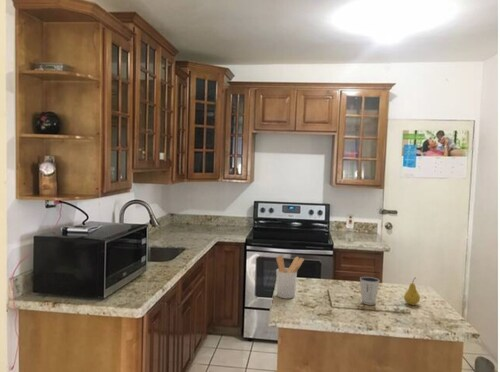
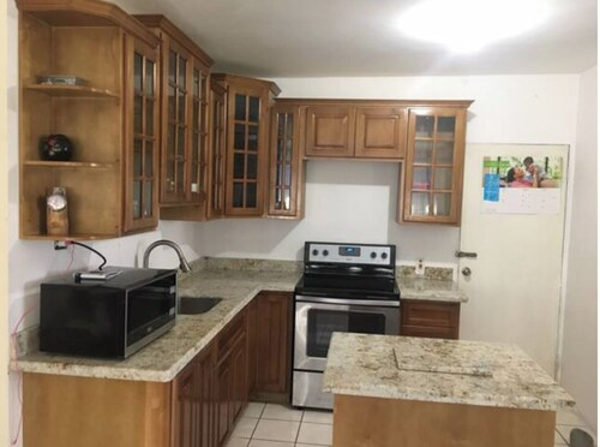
- dixie cup [359,276,381,306]
- fruit [403,276,421,306]
- utensil holder [275,255,305,300]
